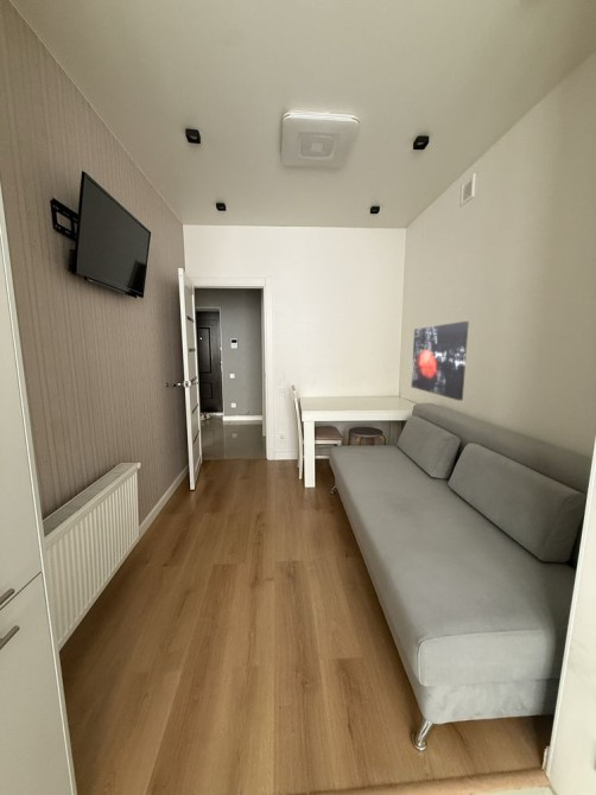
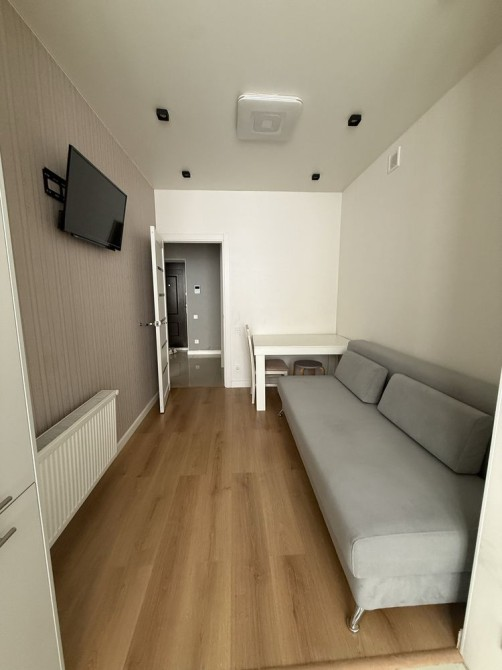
- wall art [411,320,470,401]
